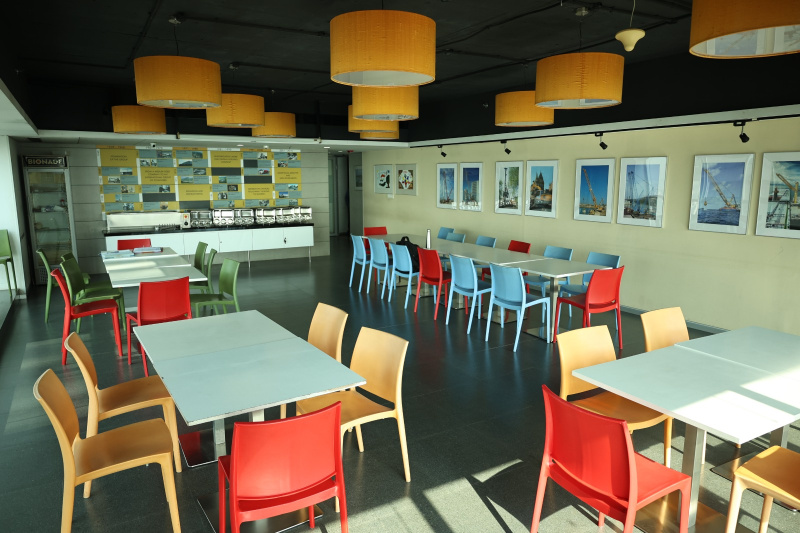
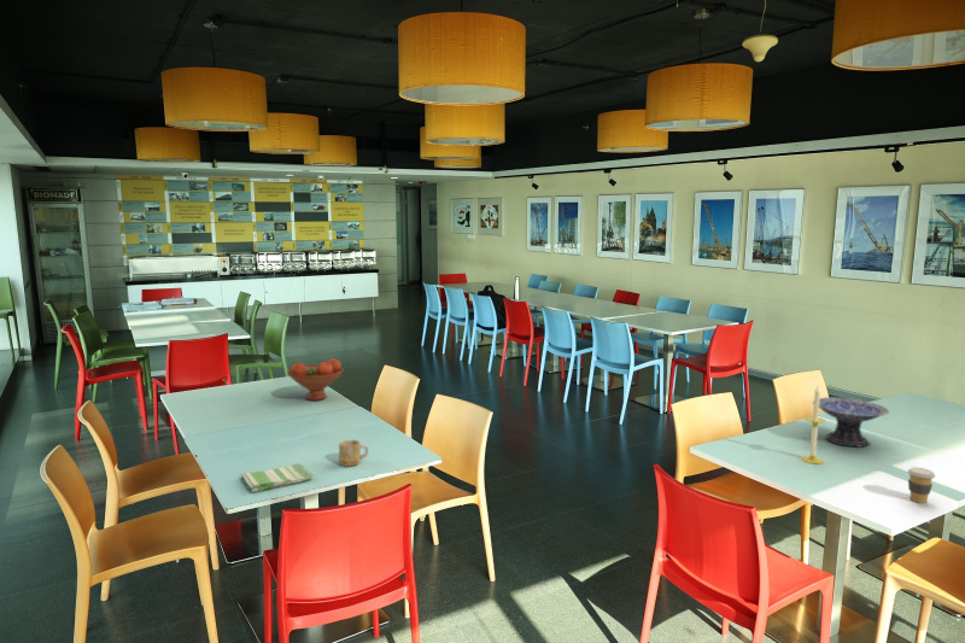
+ fruit bowl [286,357,344,402]
+ candle [800,385,826,466]
+ mug [338,439,369,467]
+ decorative bowl [812,396,890,448]
+ dish towel [240,462,314,493]
+ coffee cup [906,466,936,504]
